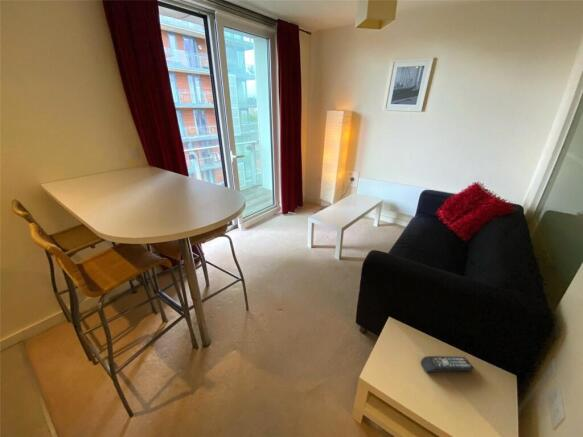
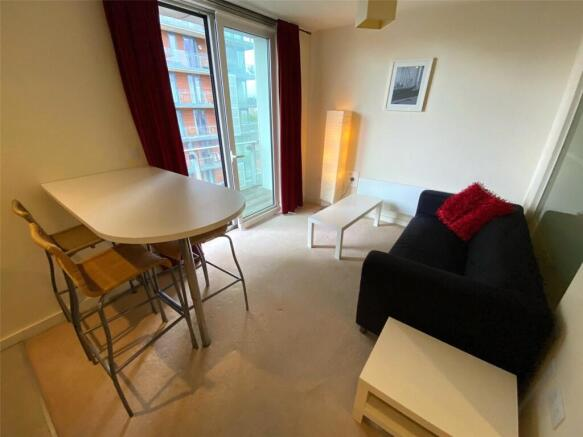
- remote control [419,355,475,373]
